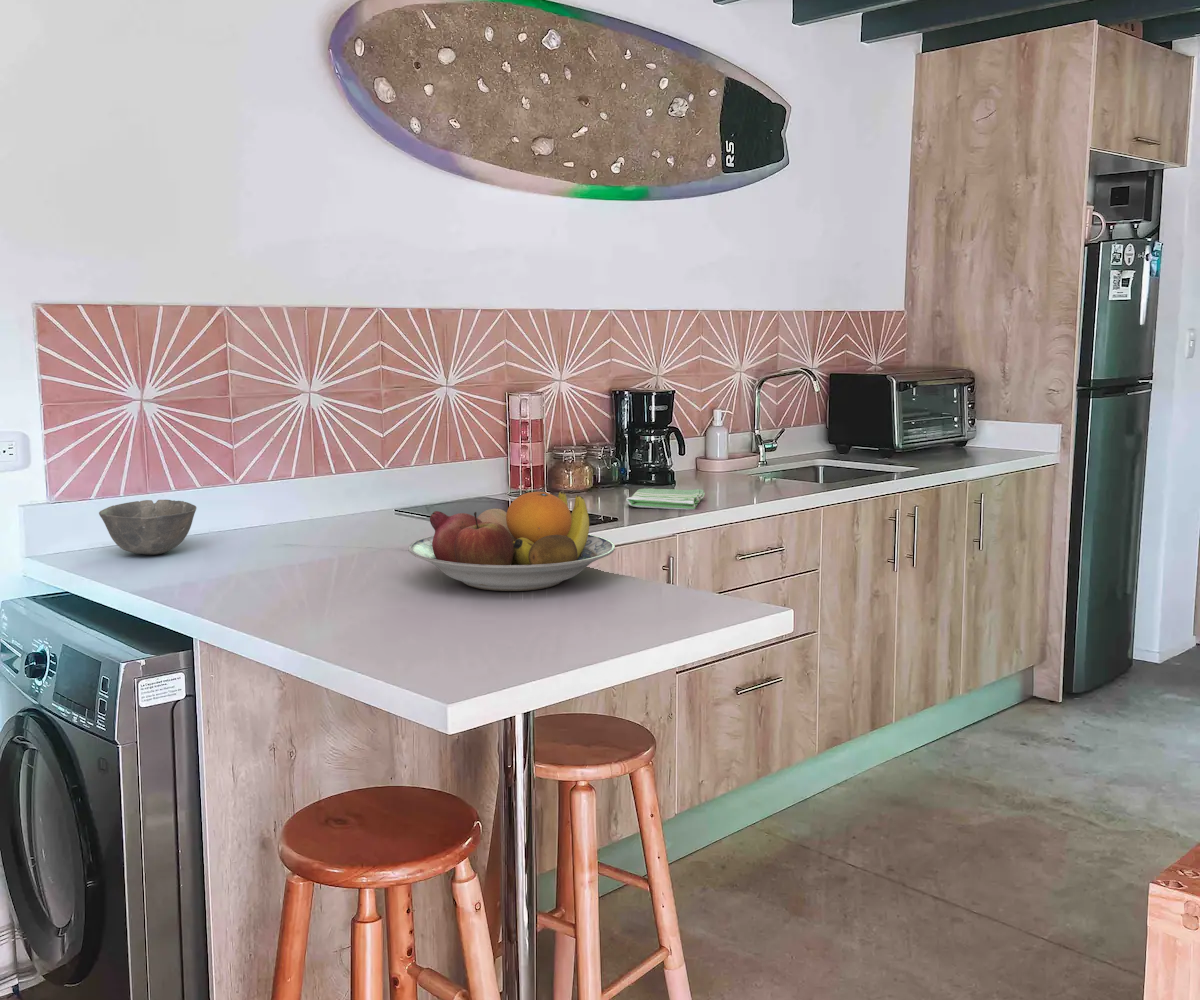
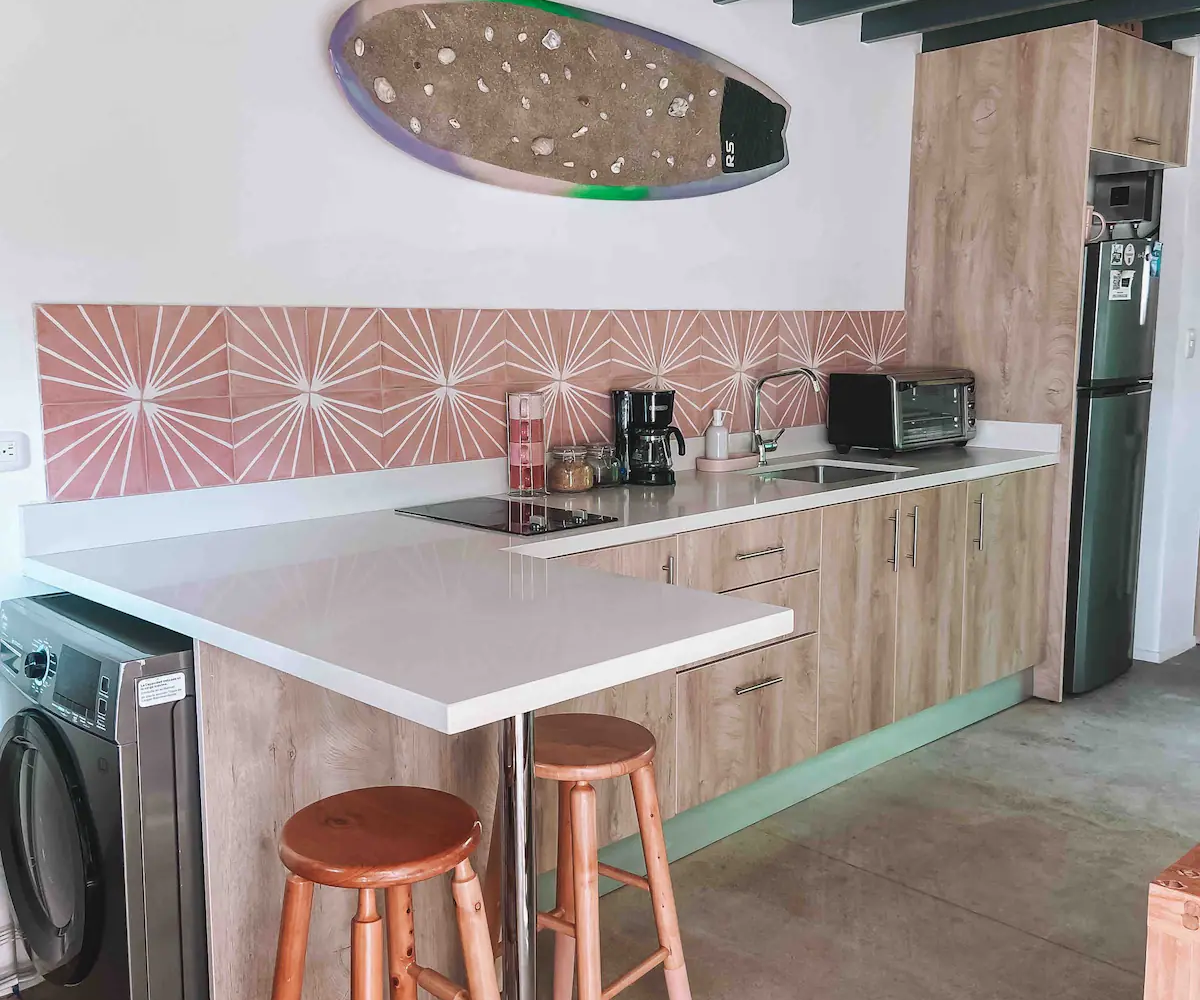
- bowl [98,499,197,556]
- dish towel [625,487,706,511]
- fruit bowl [407,490,616,592]
